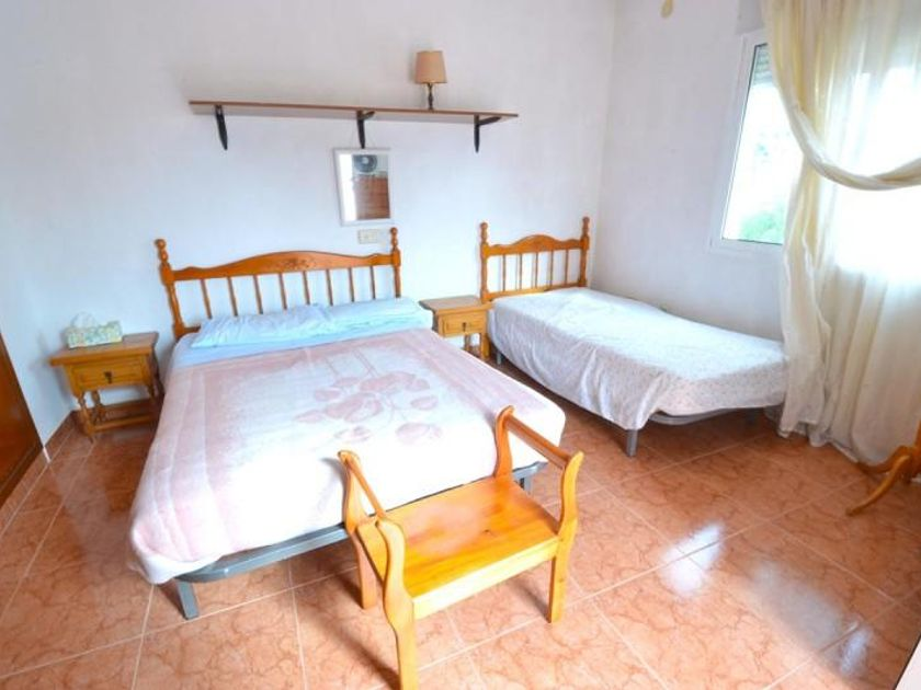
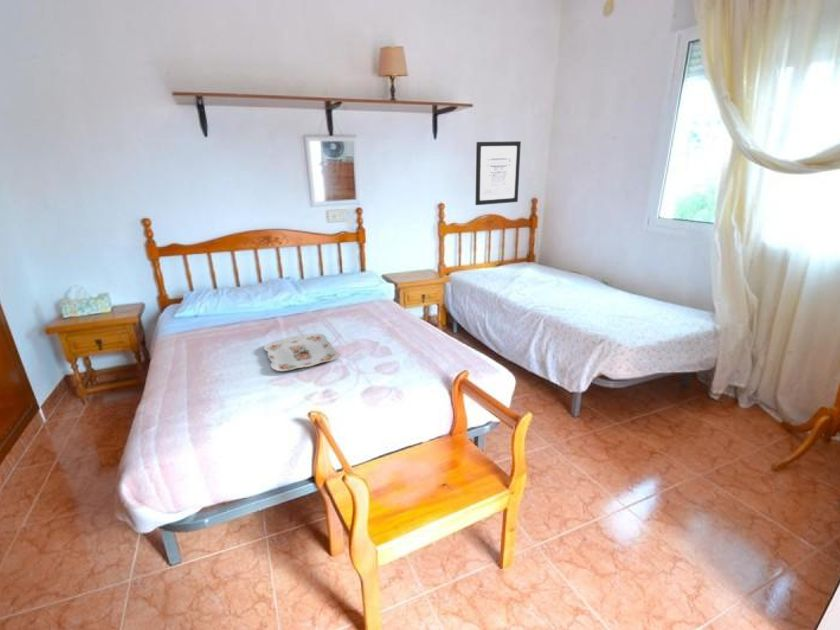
+ wall art [474,140,522,206]
+ serving tray [263,333,340,372]
